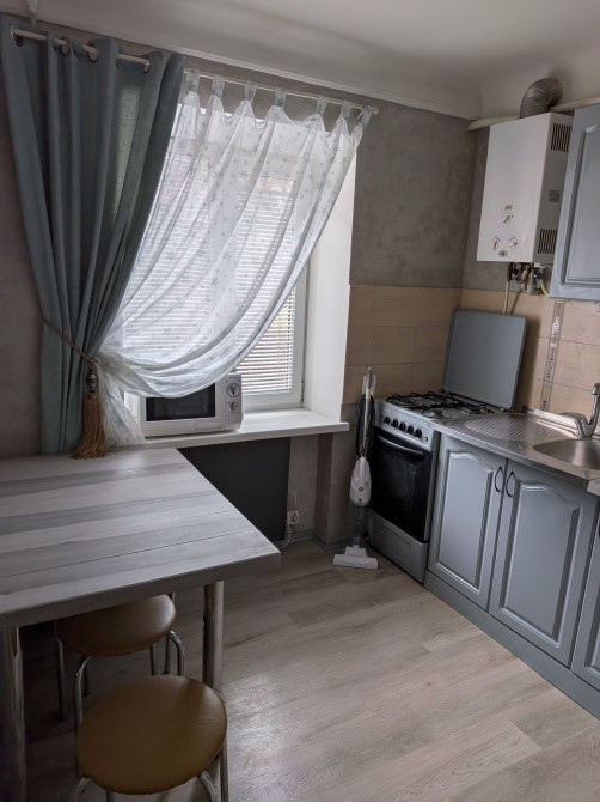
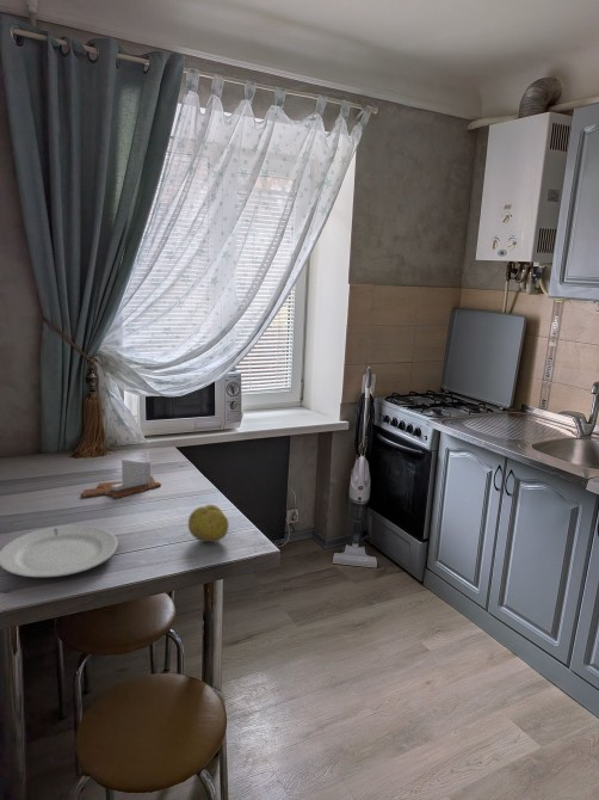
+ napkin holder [81,449,162,500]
+ chinaware [0,524,119,578]
+ fruit [187,504,229,543]
